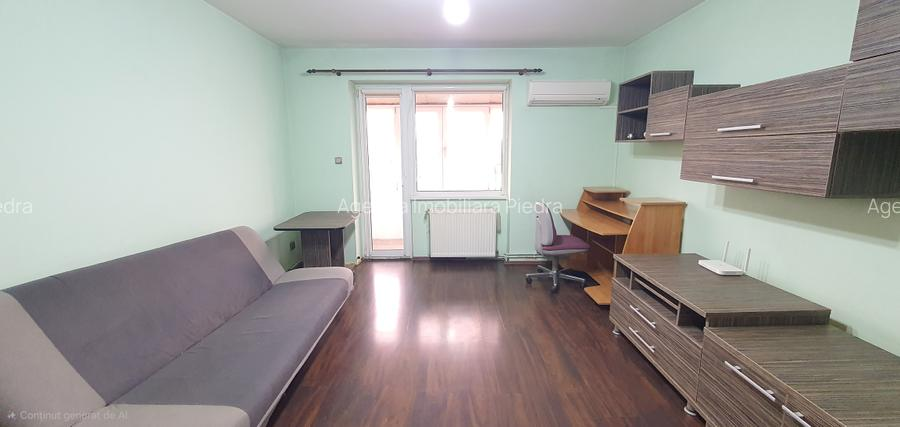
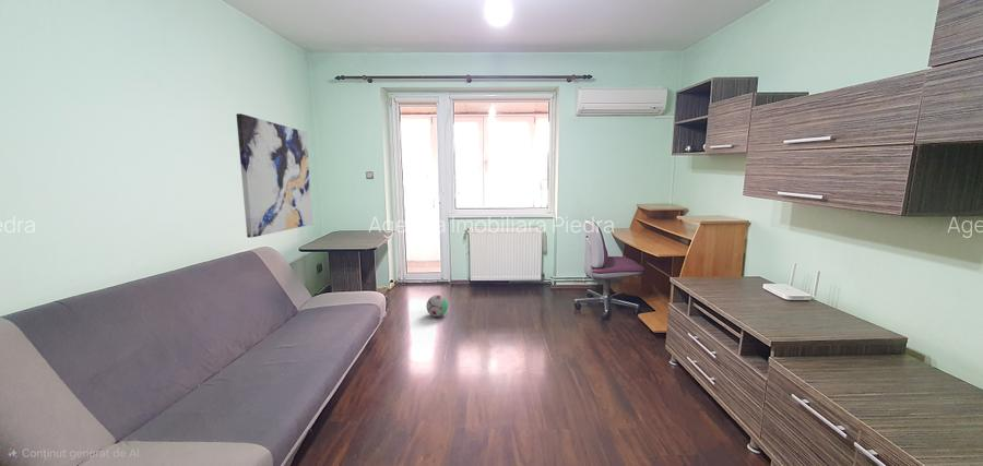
+ decorative ball [425,294,449,318]
+ wall art [236,112,313,239]
